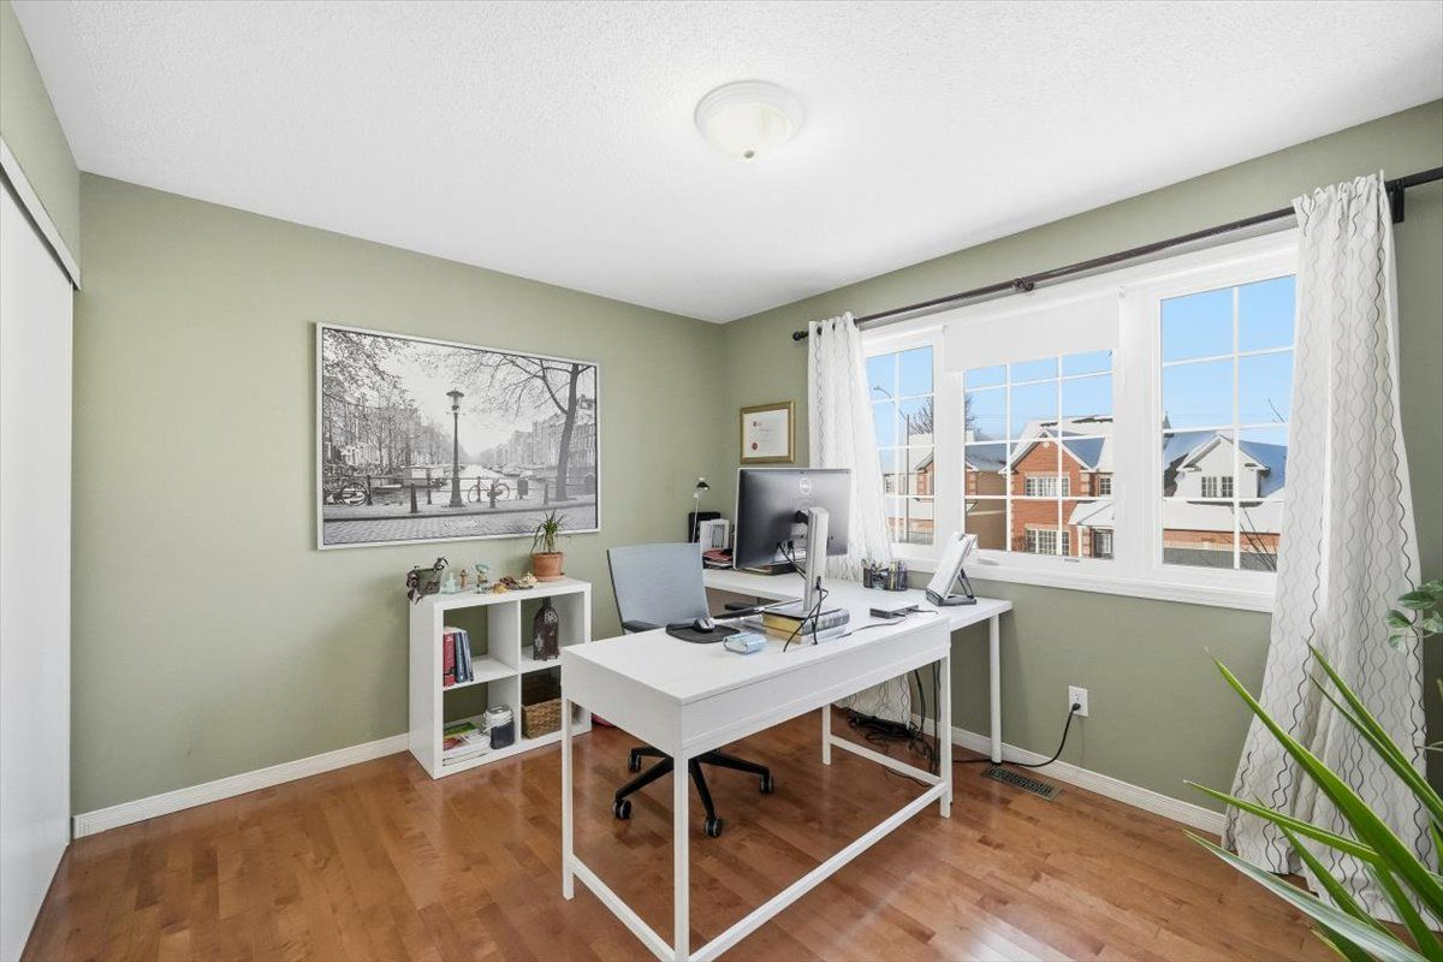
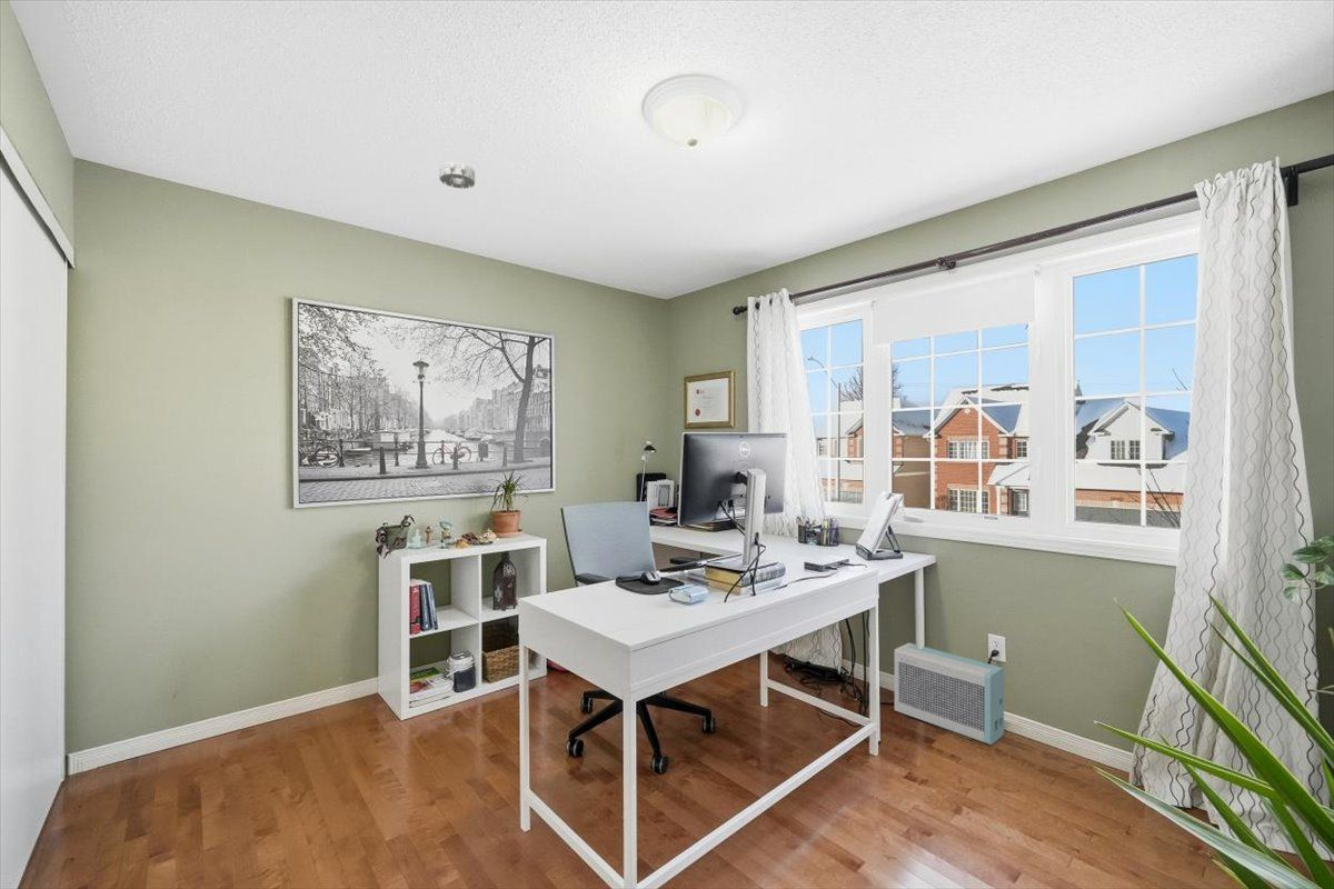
+ smoke detector [438,161,476,190]
+ air purifier [894,642,1005,746]
